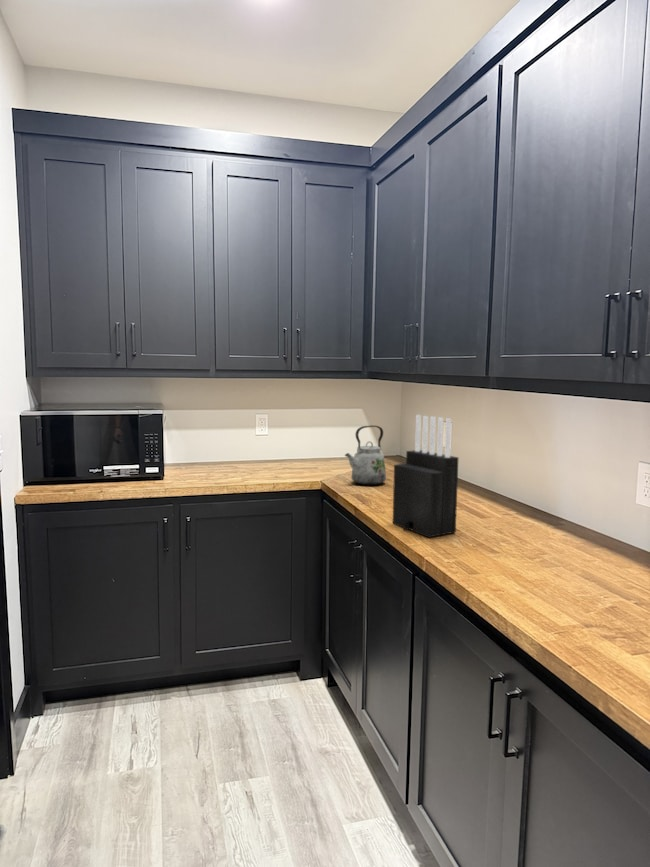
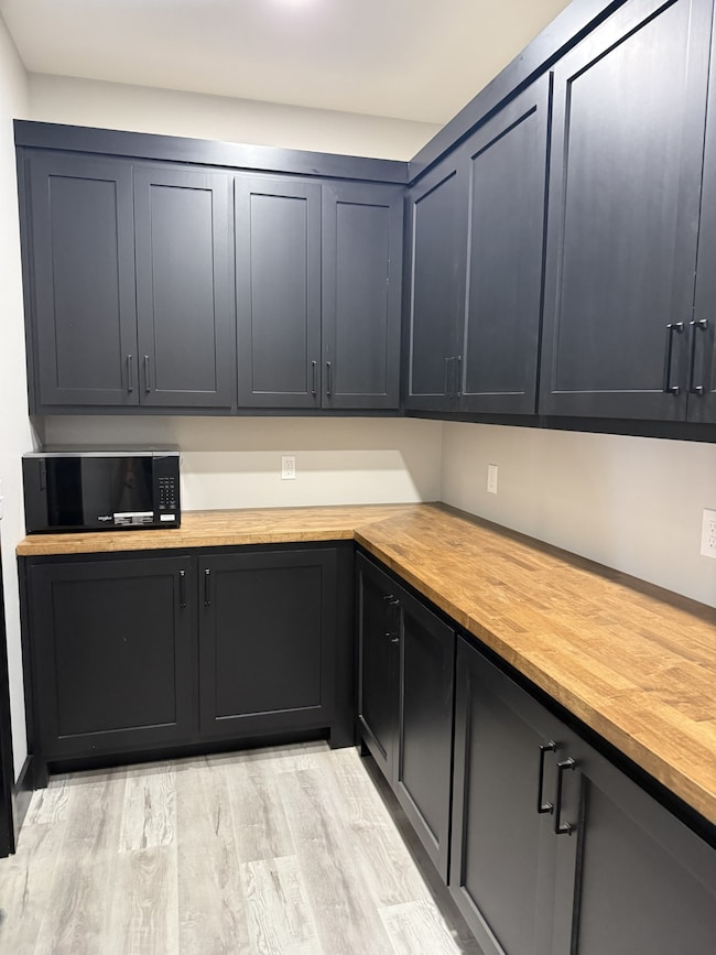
- knife block [392,414,460,539]
- kettle [344,425,387,486]
